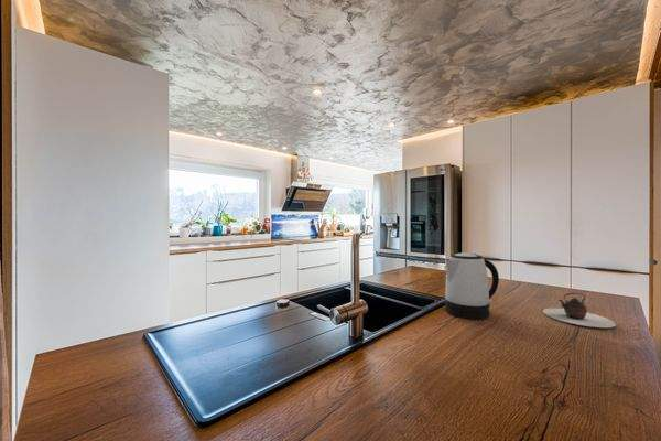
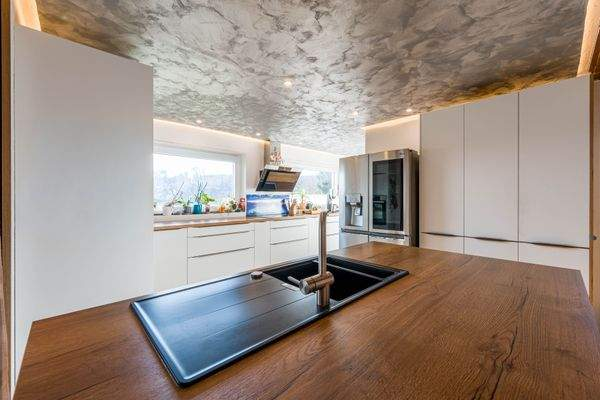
- kettle [444,252,500,320]
- teapot [542,292,617,329]
